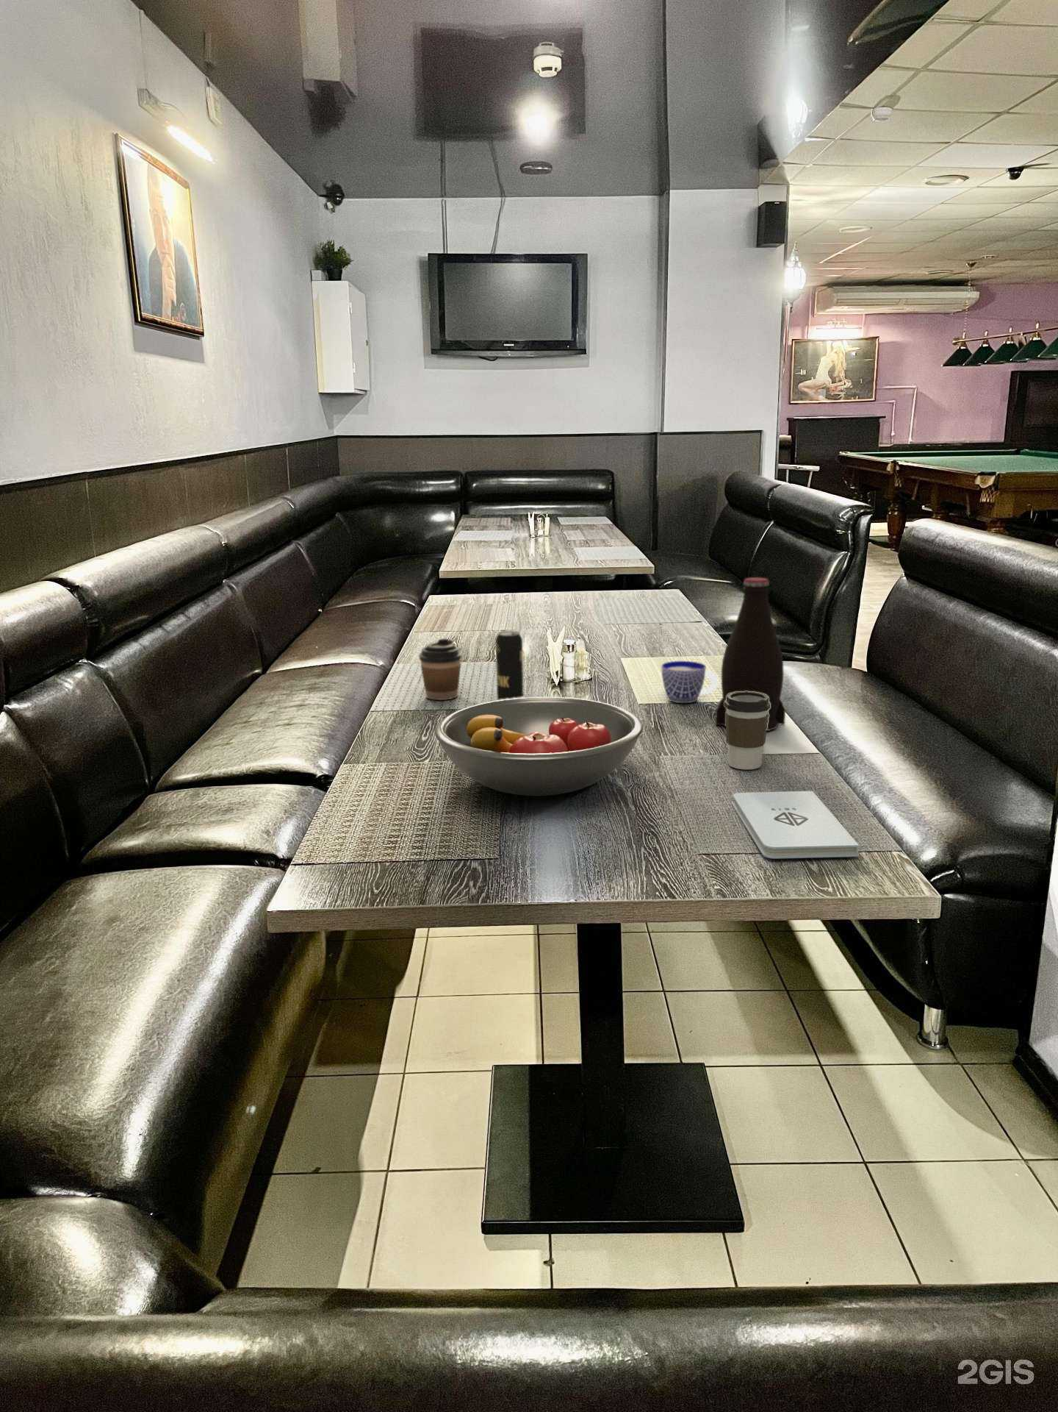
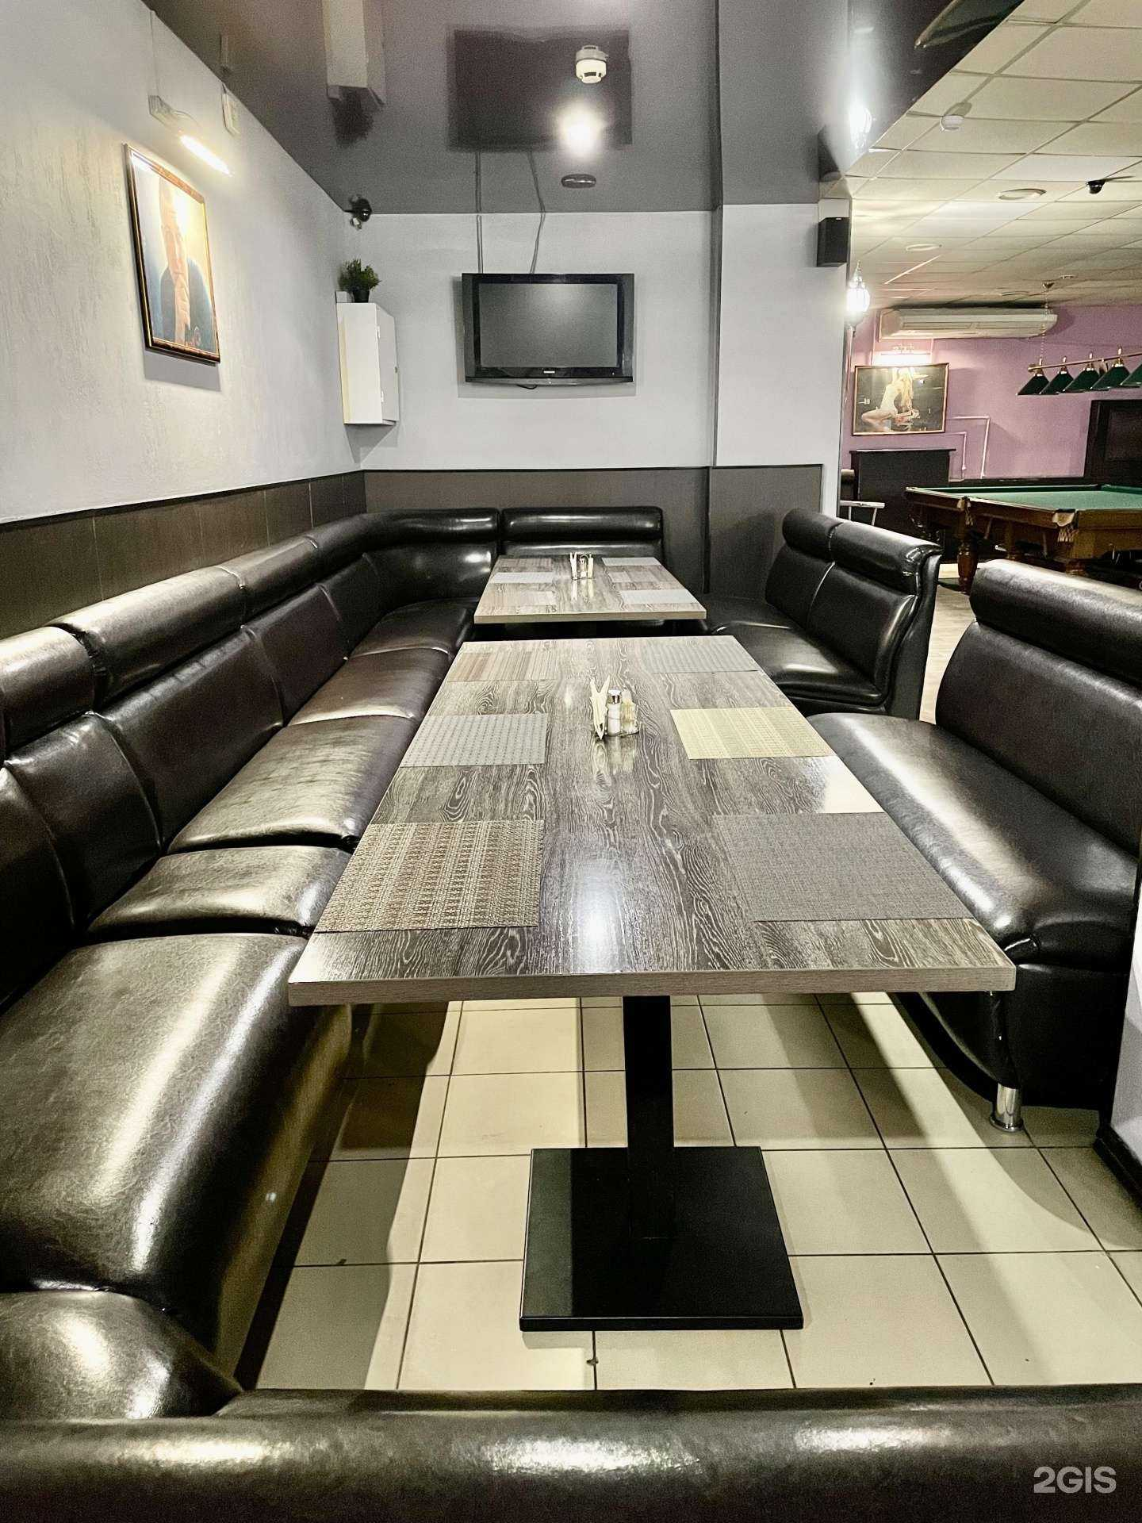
- fruit bowl [433,696,643,796]
- cup [660,660,719,704]
- coffee cup [418,637,462,700]
- coffee cup [725,692,770,770]
- beverage can [496,628,523,700]
- bottle [715,577,786,732]
- notepad [731,790,859,859]
